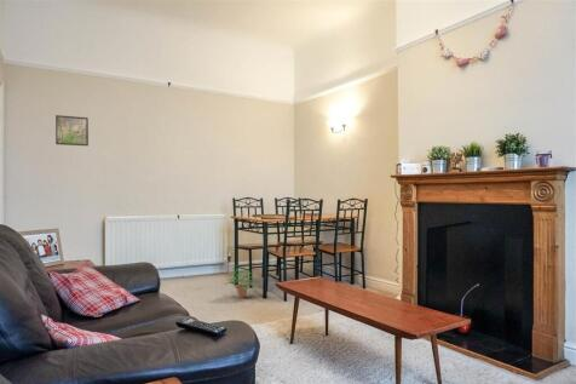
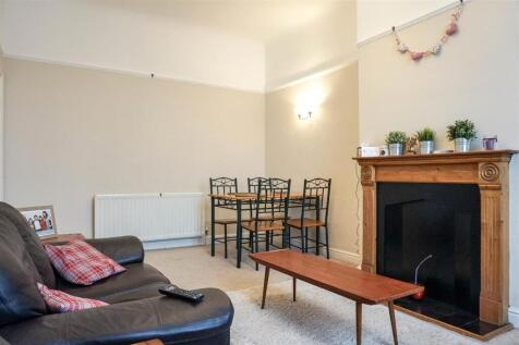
- potted plant [226,263,259,299]
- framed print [54,114,90,147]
